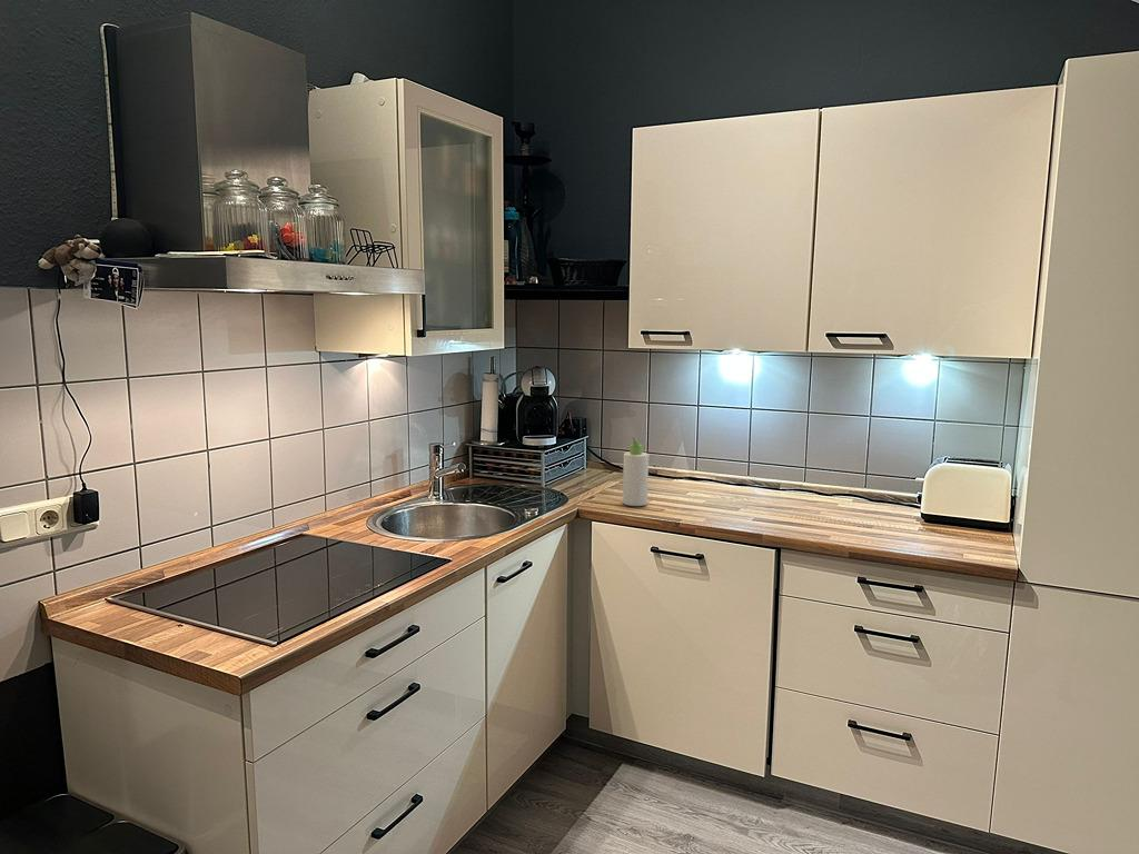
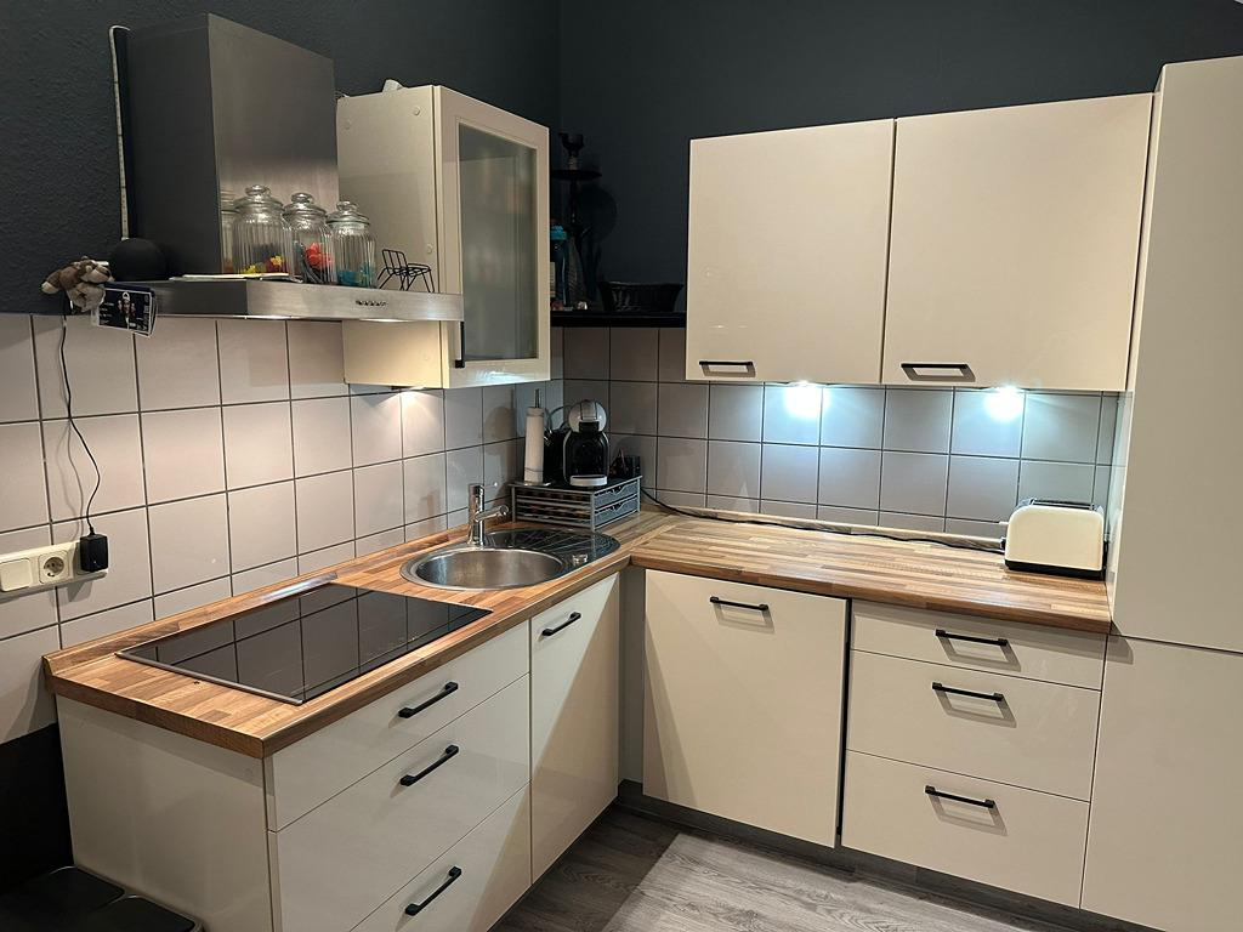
- bottle [622,435,650,507]
